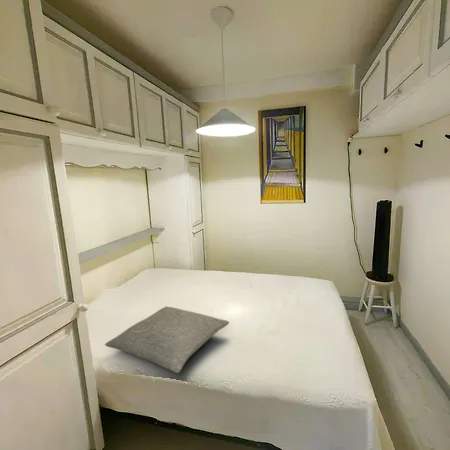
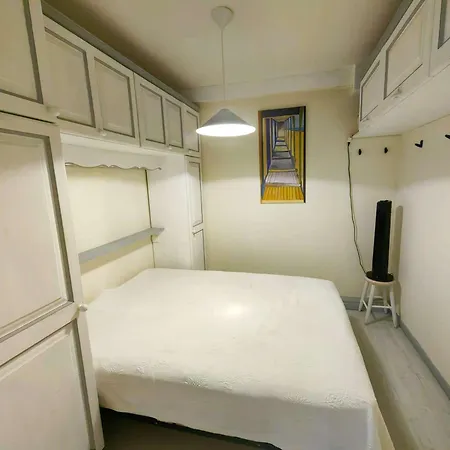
- pillow [104,305,230,374]
